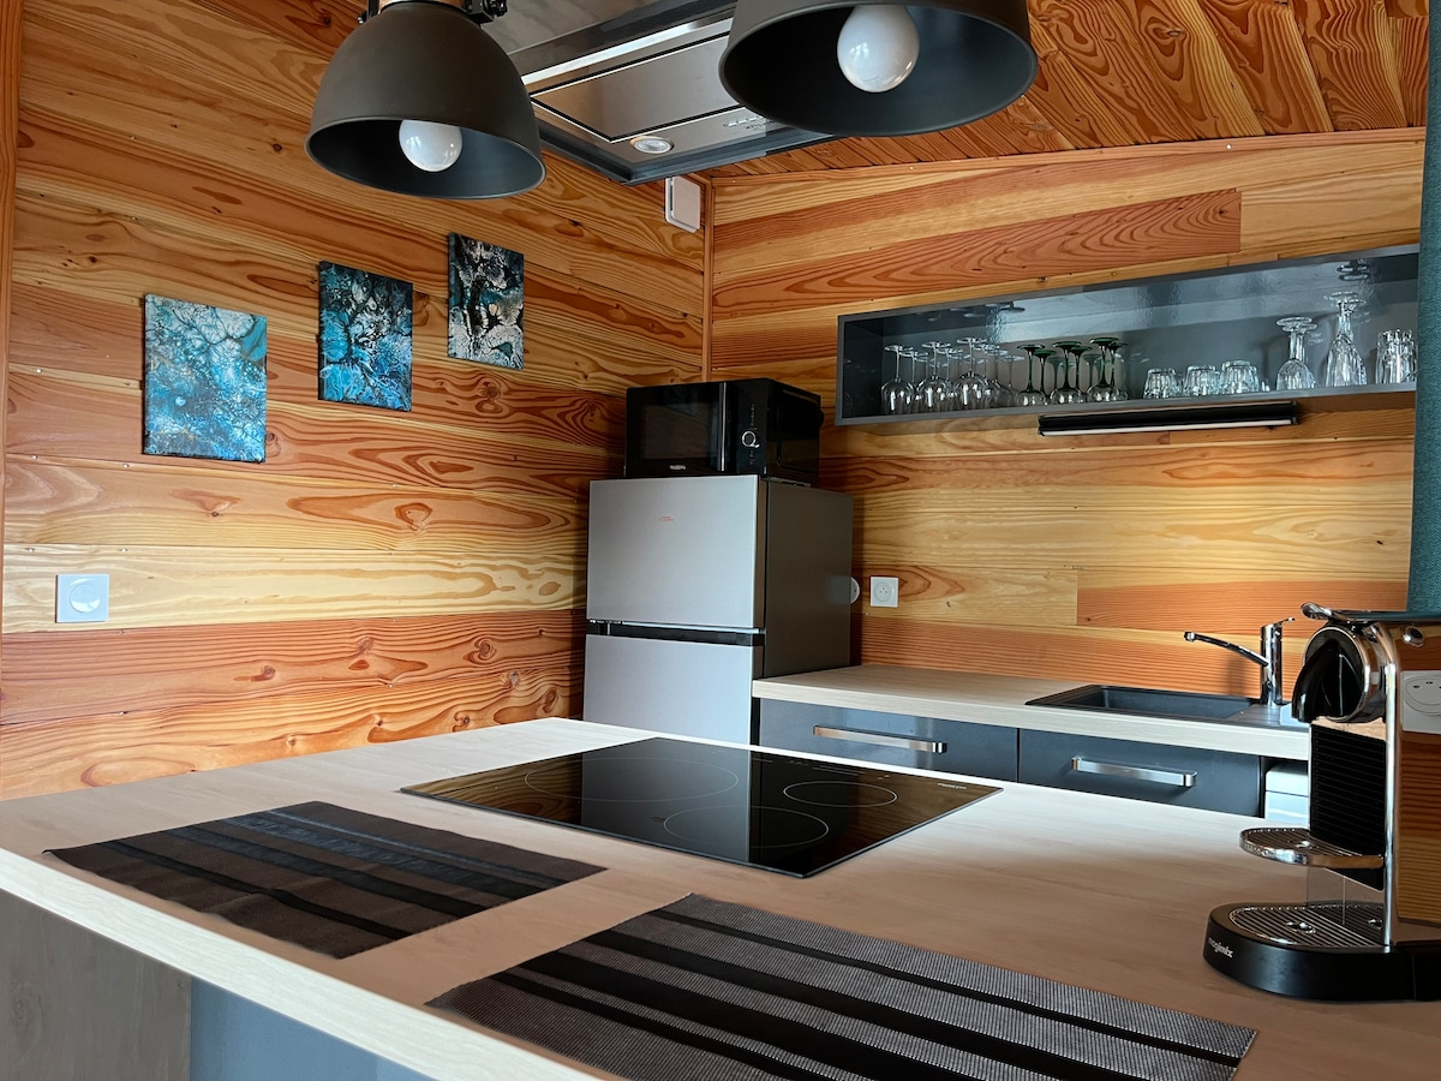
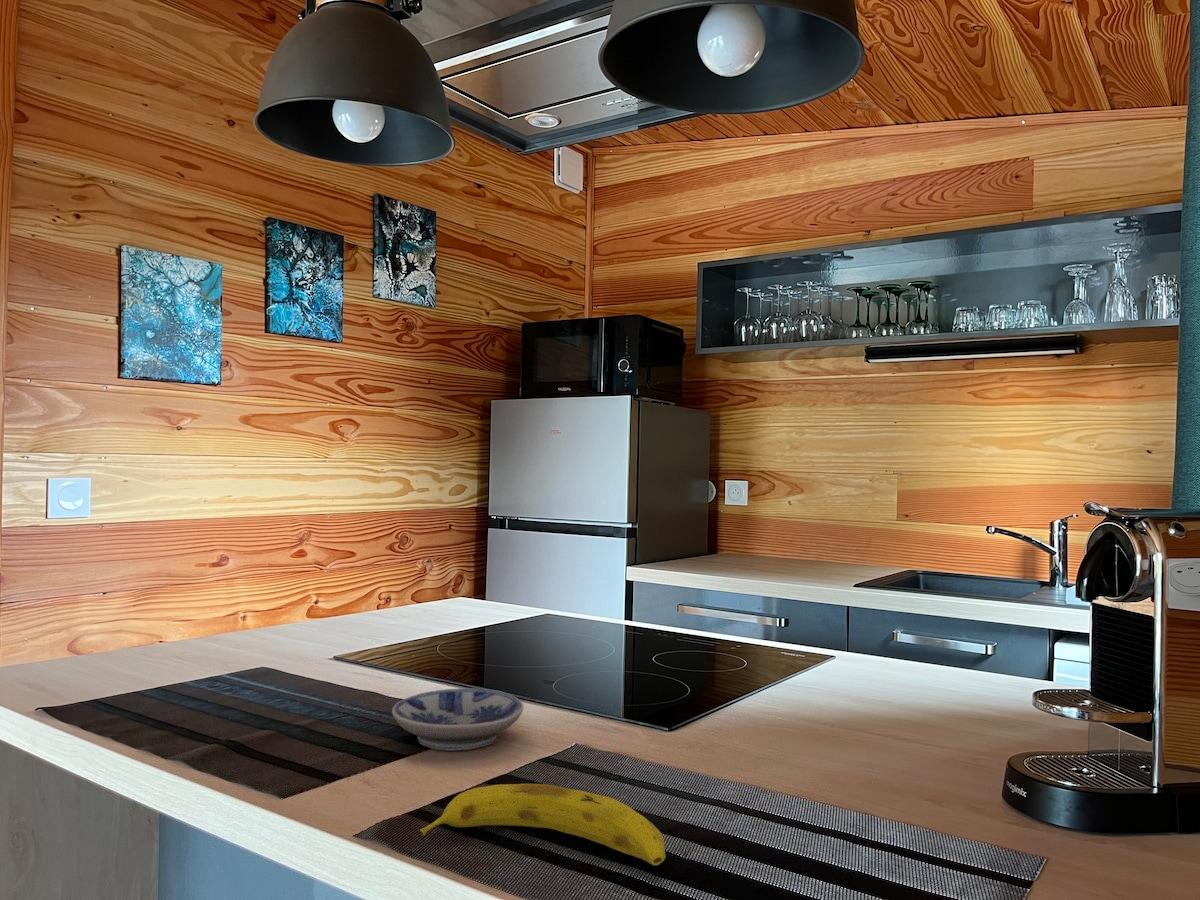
+ fruit [419,783,667,867]
+ bowl [391,687,525,752]
